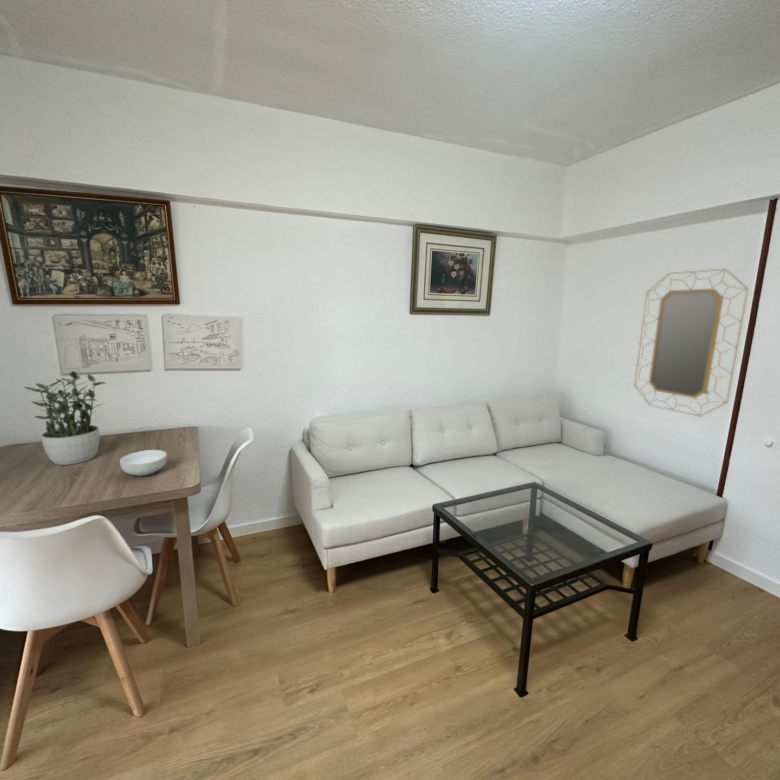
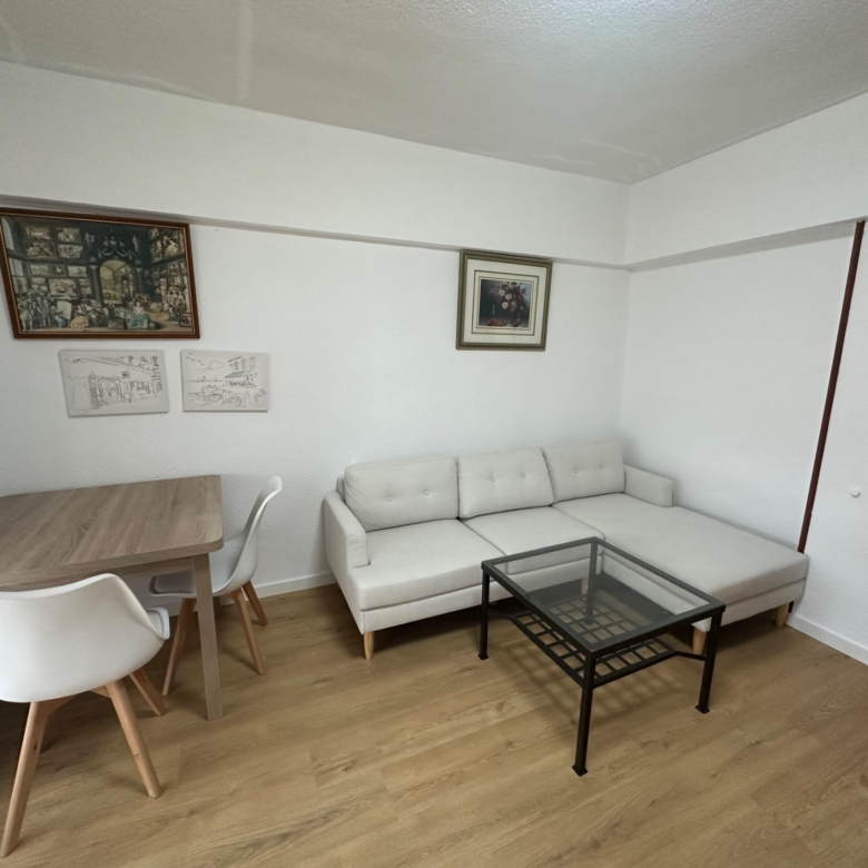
- home mirror [633,268,750,418]
- potted plant [23,370,106,466]
- cereal bowl [119,449,168,477]
